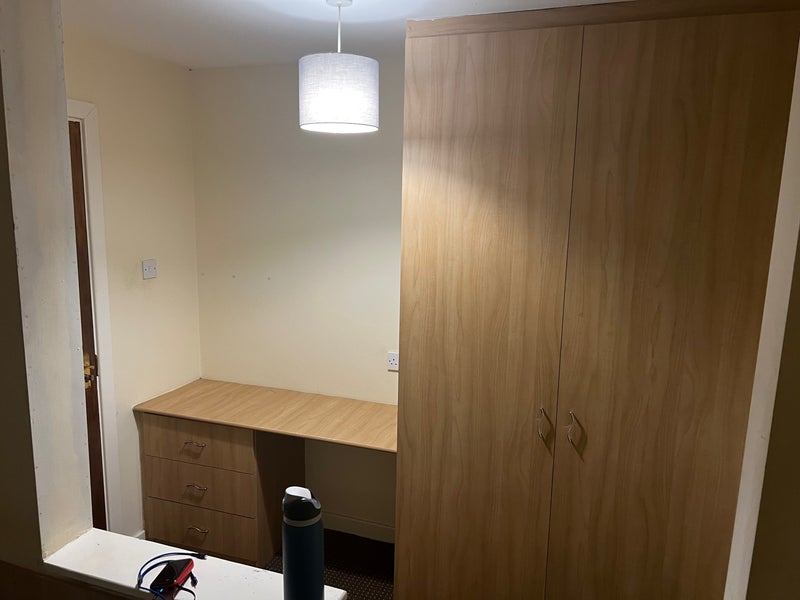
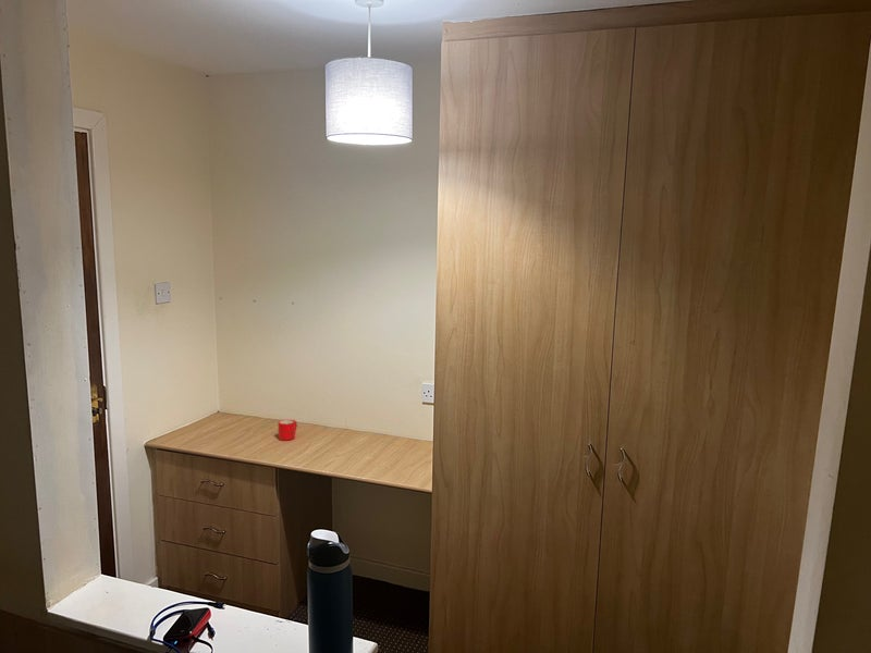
+ mug [277,419,298,442]
